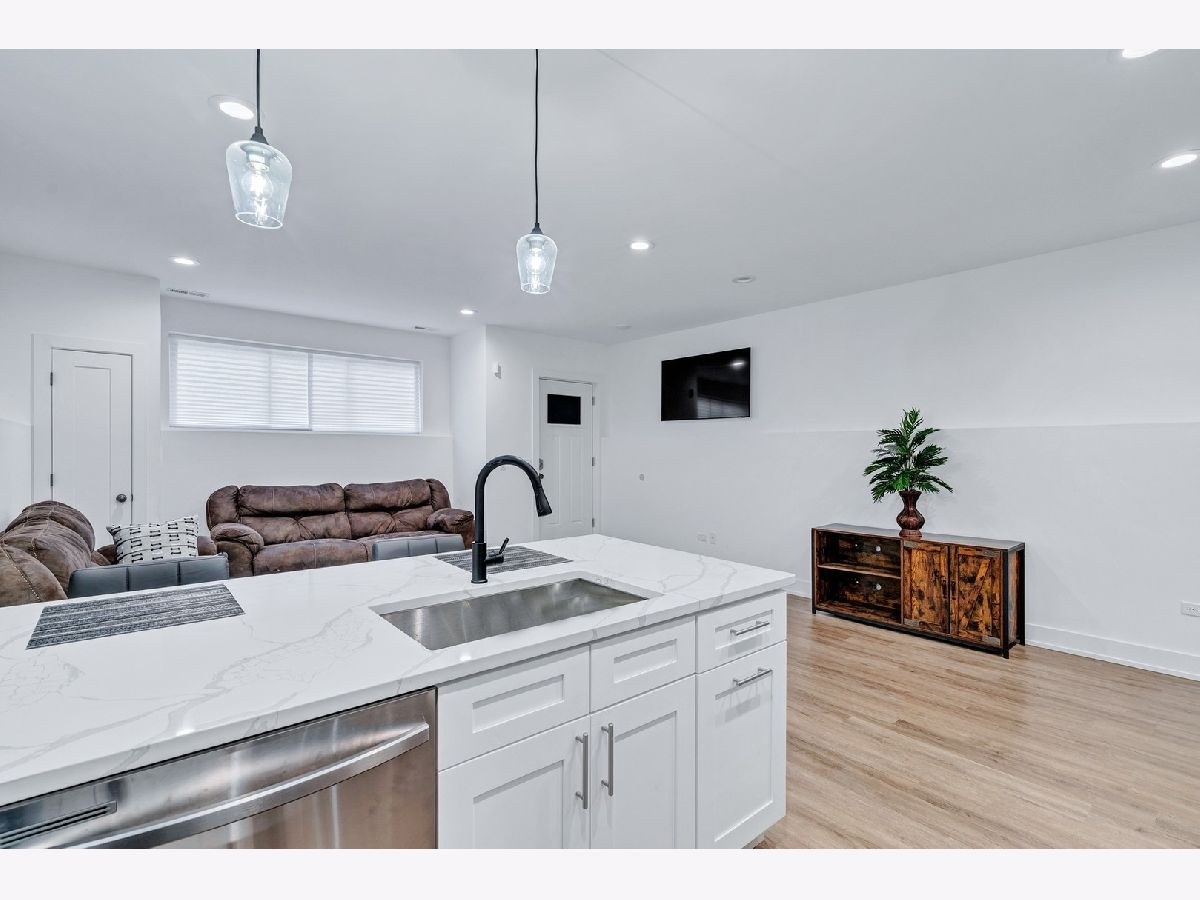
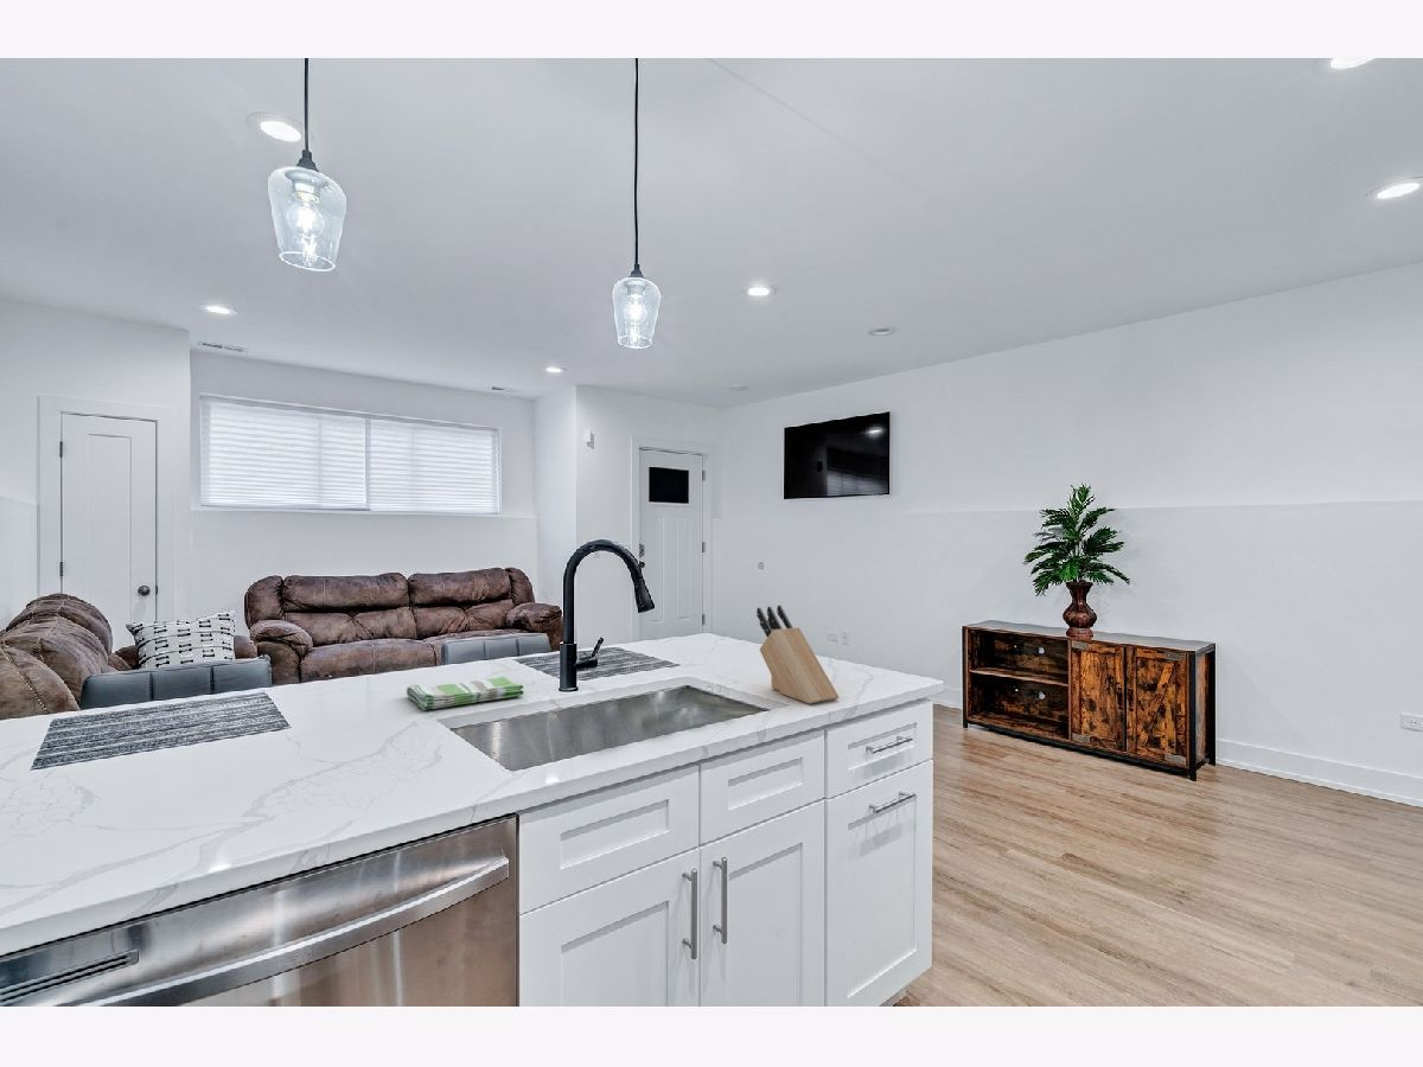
+ dish towel [406,676,525,711]
+ knife block [755,605,840,705]
